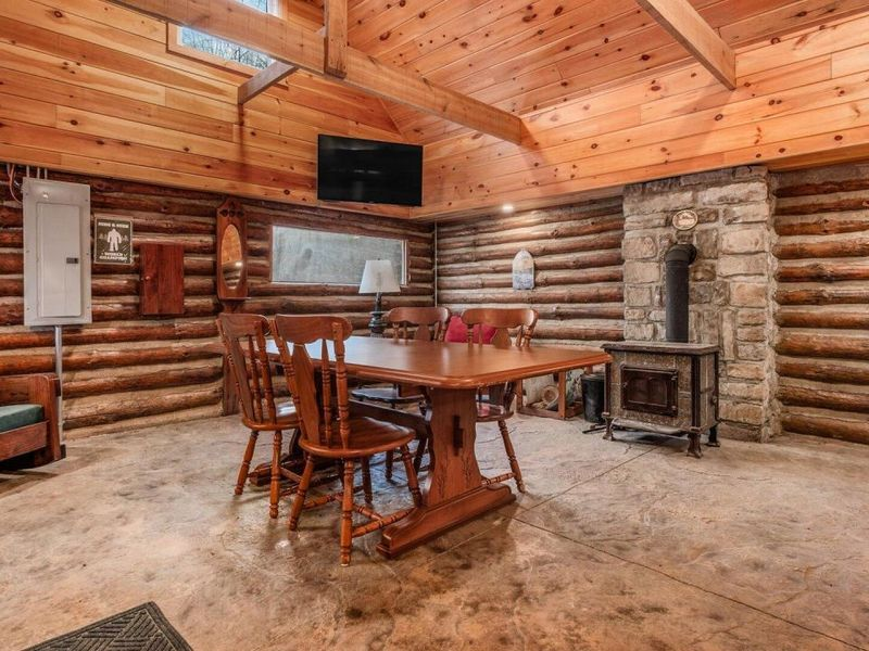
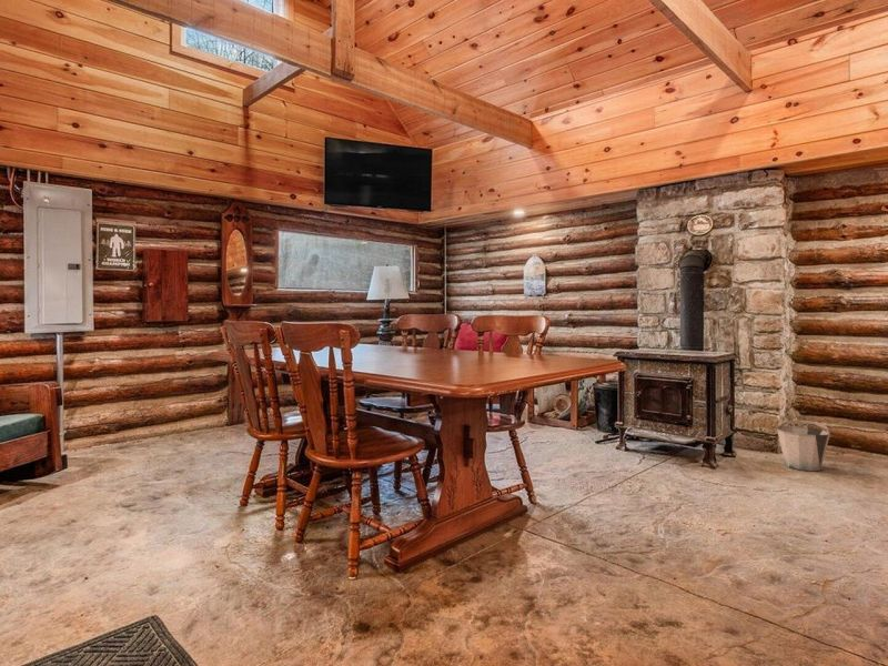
+ bucket [776,418,831,472]
